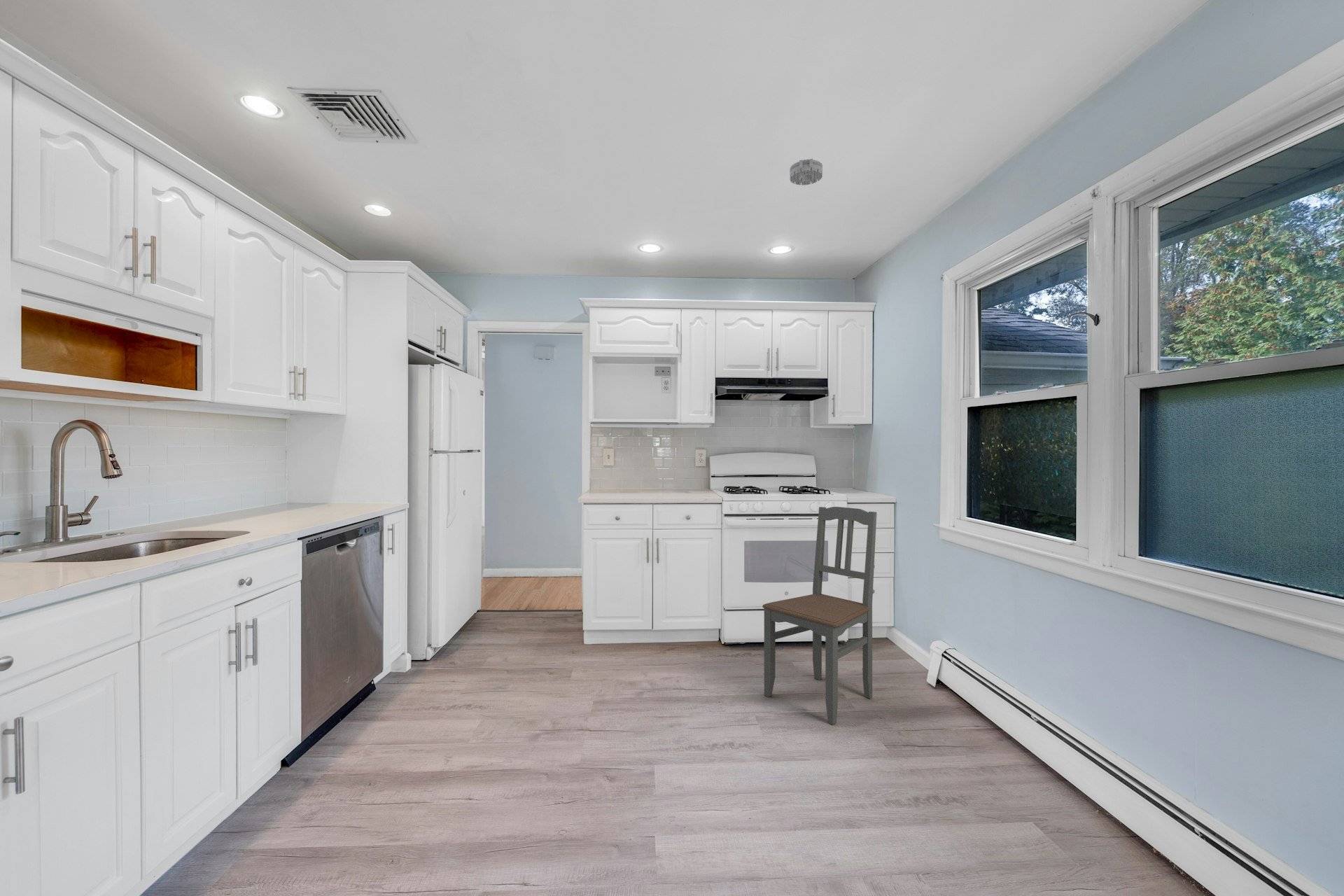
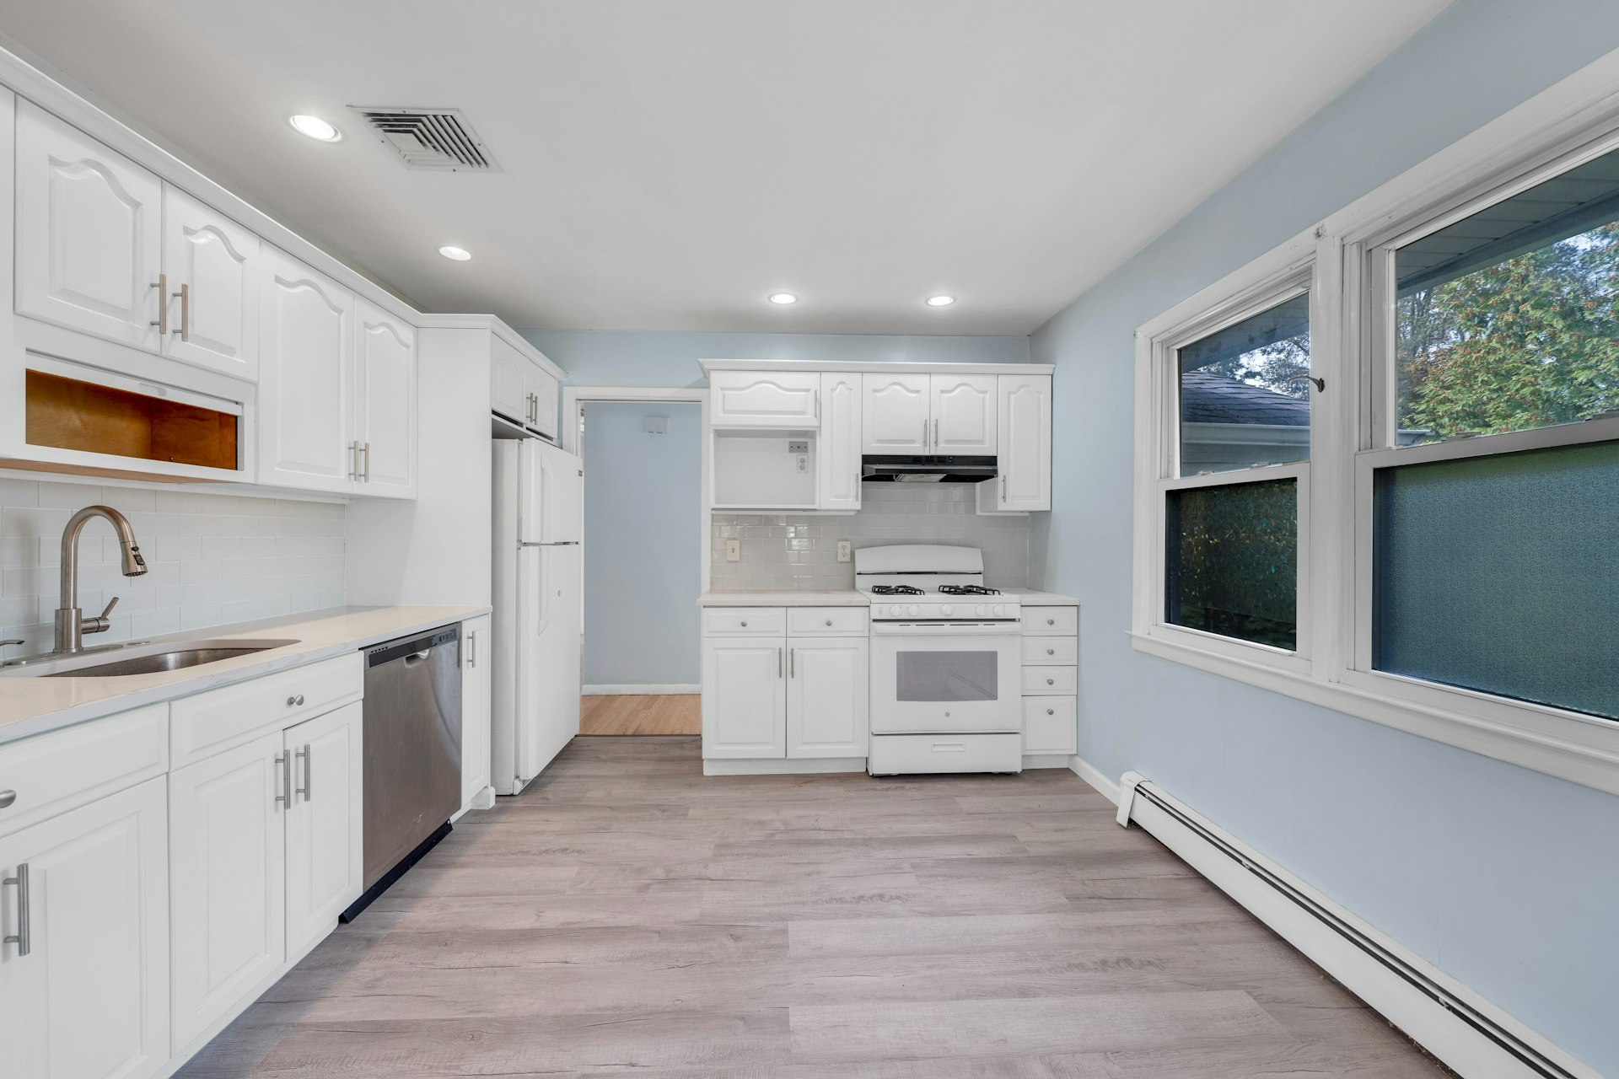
- dining chair [762,506,877,725]
- smoke detector [789,158,823,186]
